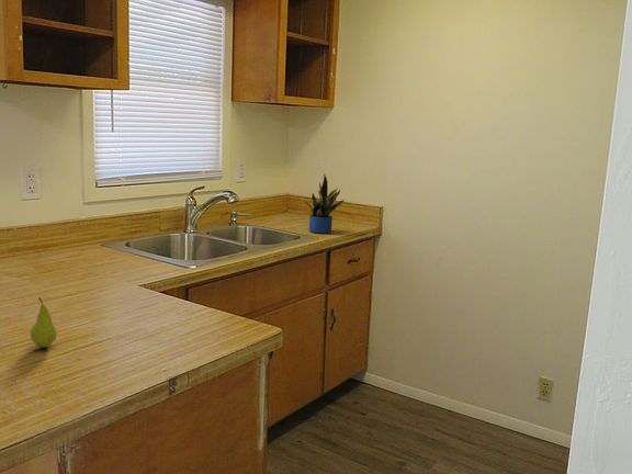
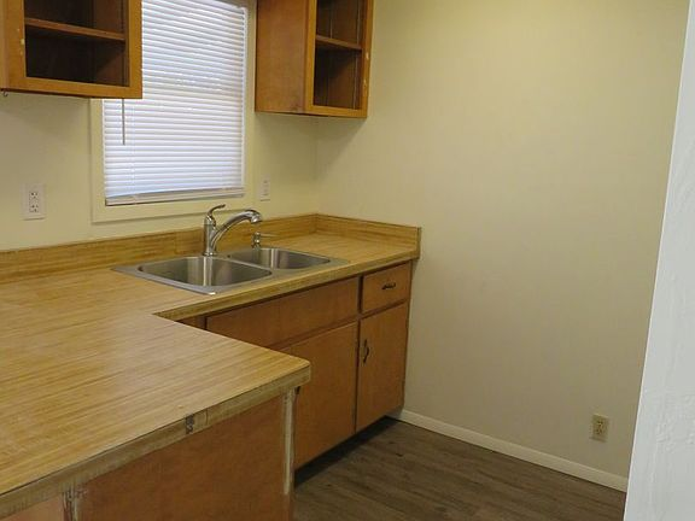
- potted plant [304,172,346,235]
- fruit [30,296,58,349]
